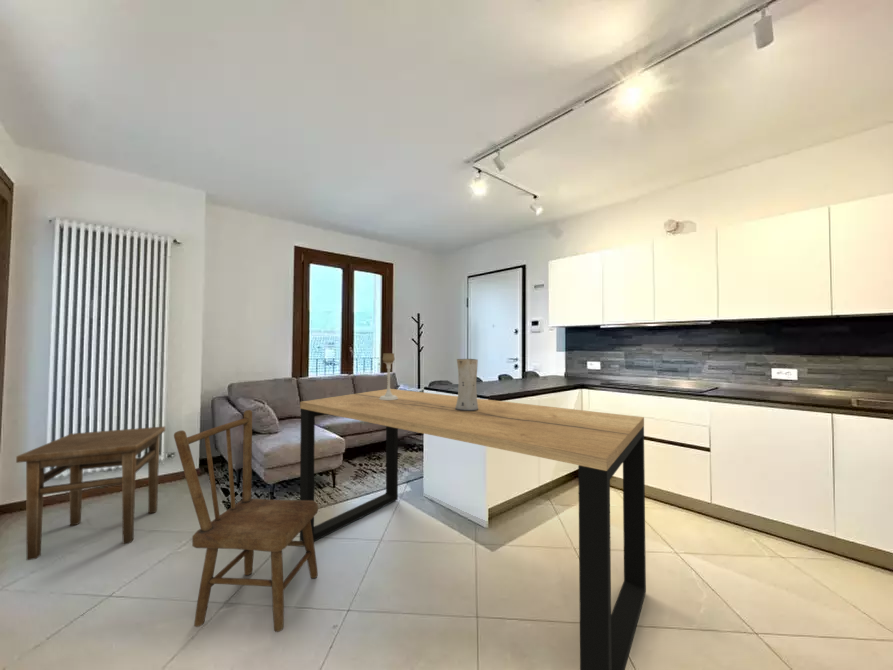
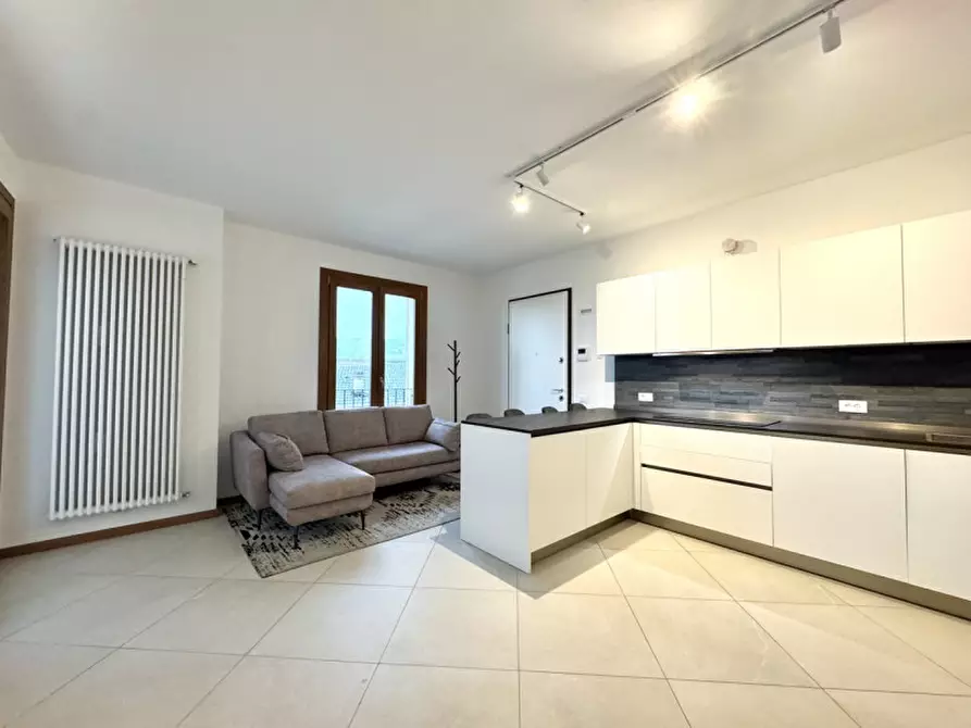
- dining table [299,388,647,670]
- dining chair [173,409,319,633]
- candle holder [379,352,398,400]
- side table [15,425,166,561]
- vase [455,358,479,411]
